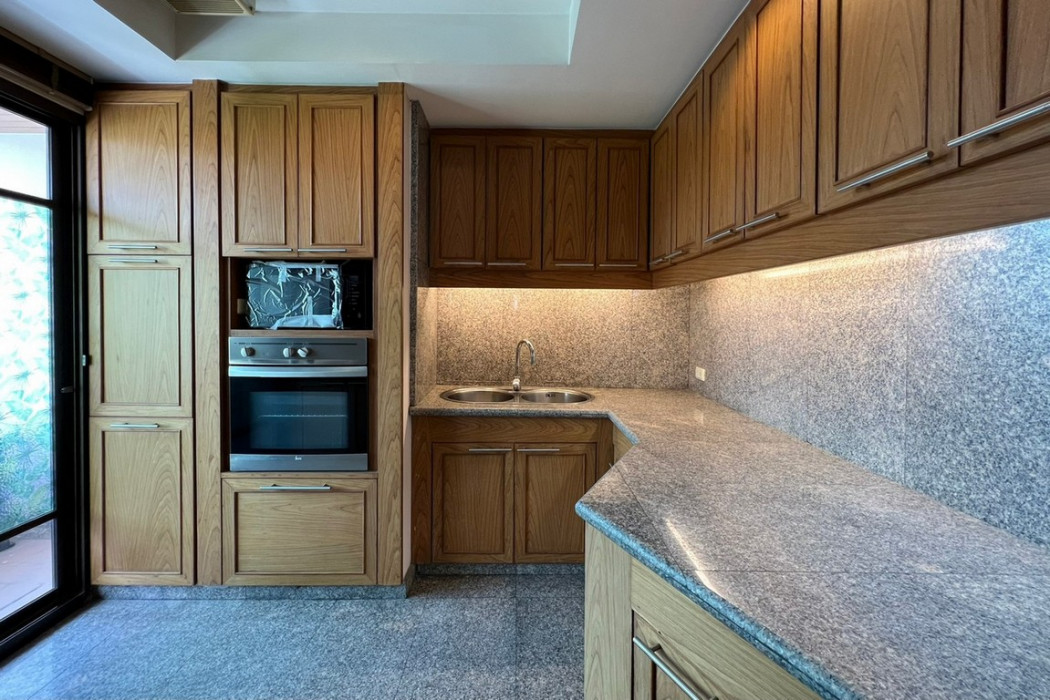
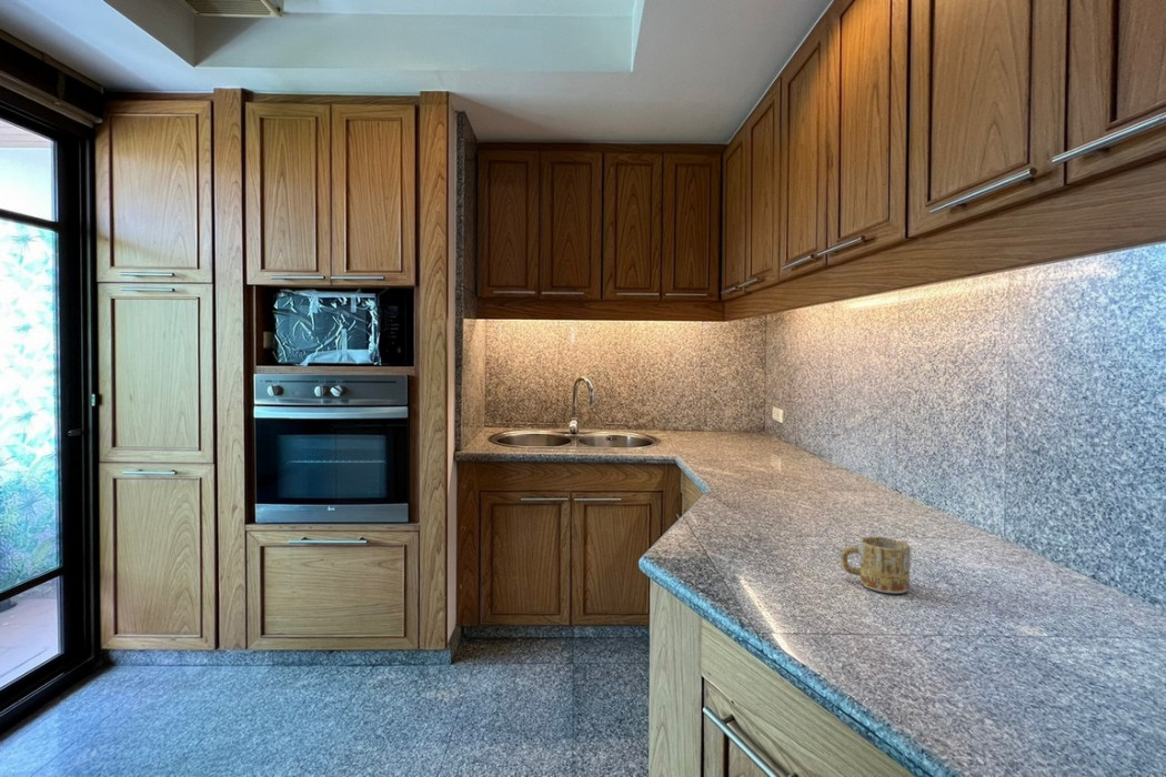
+ mug [841,536,912,594]
